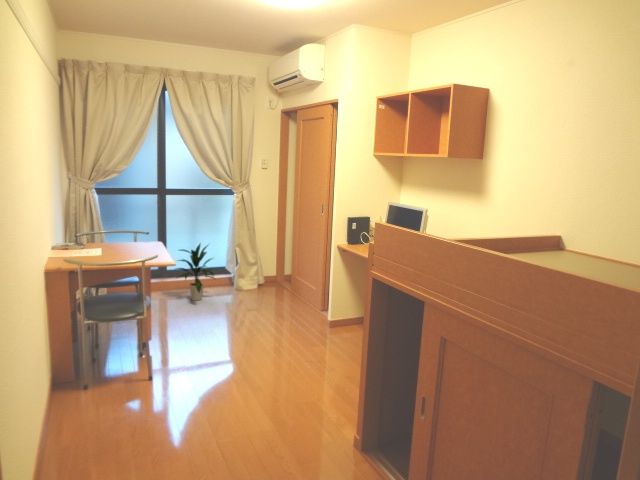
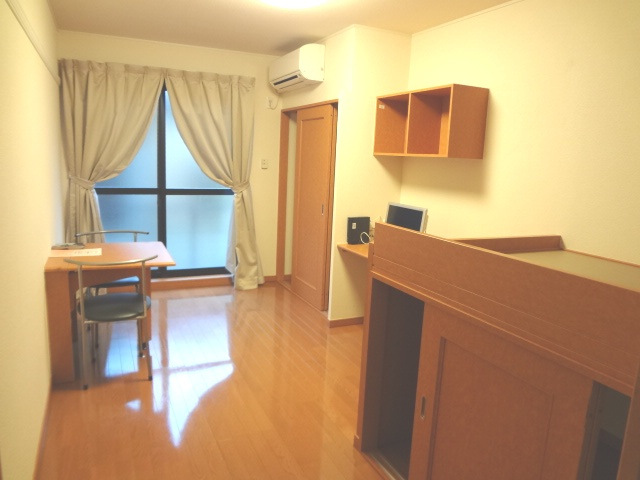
- indoor plant [174,241,217,302]
